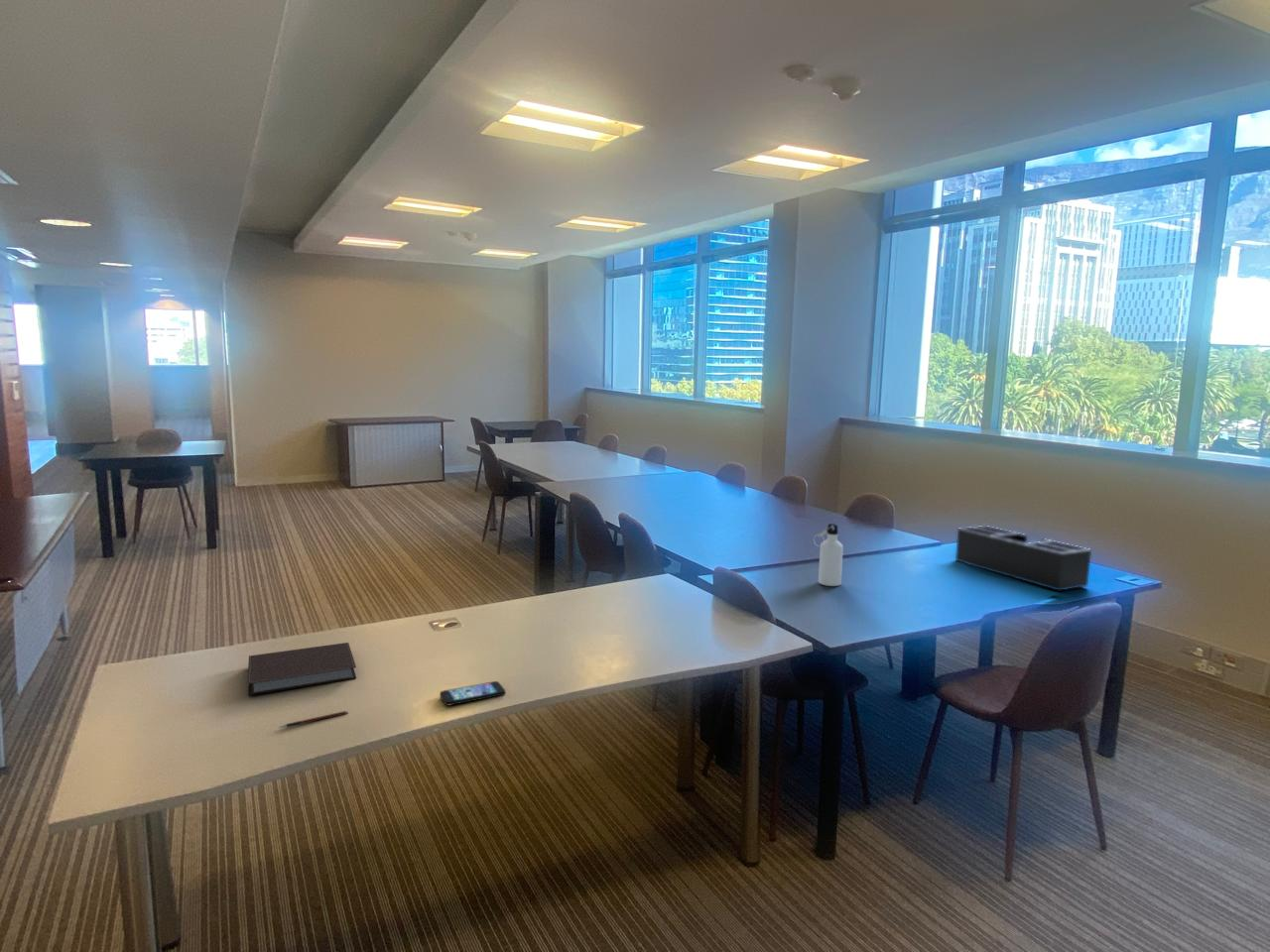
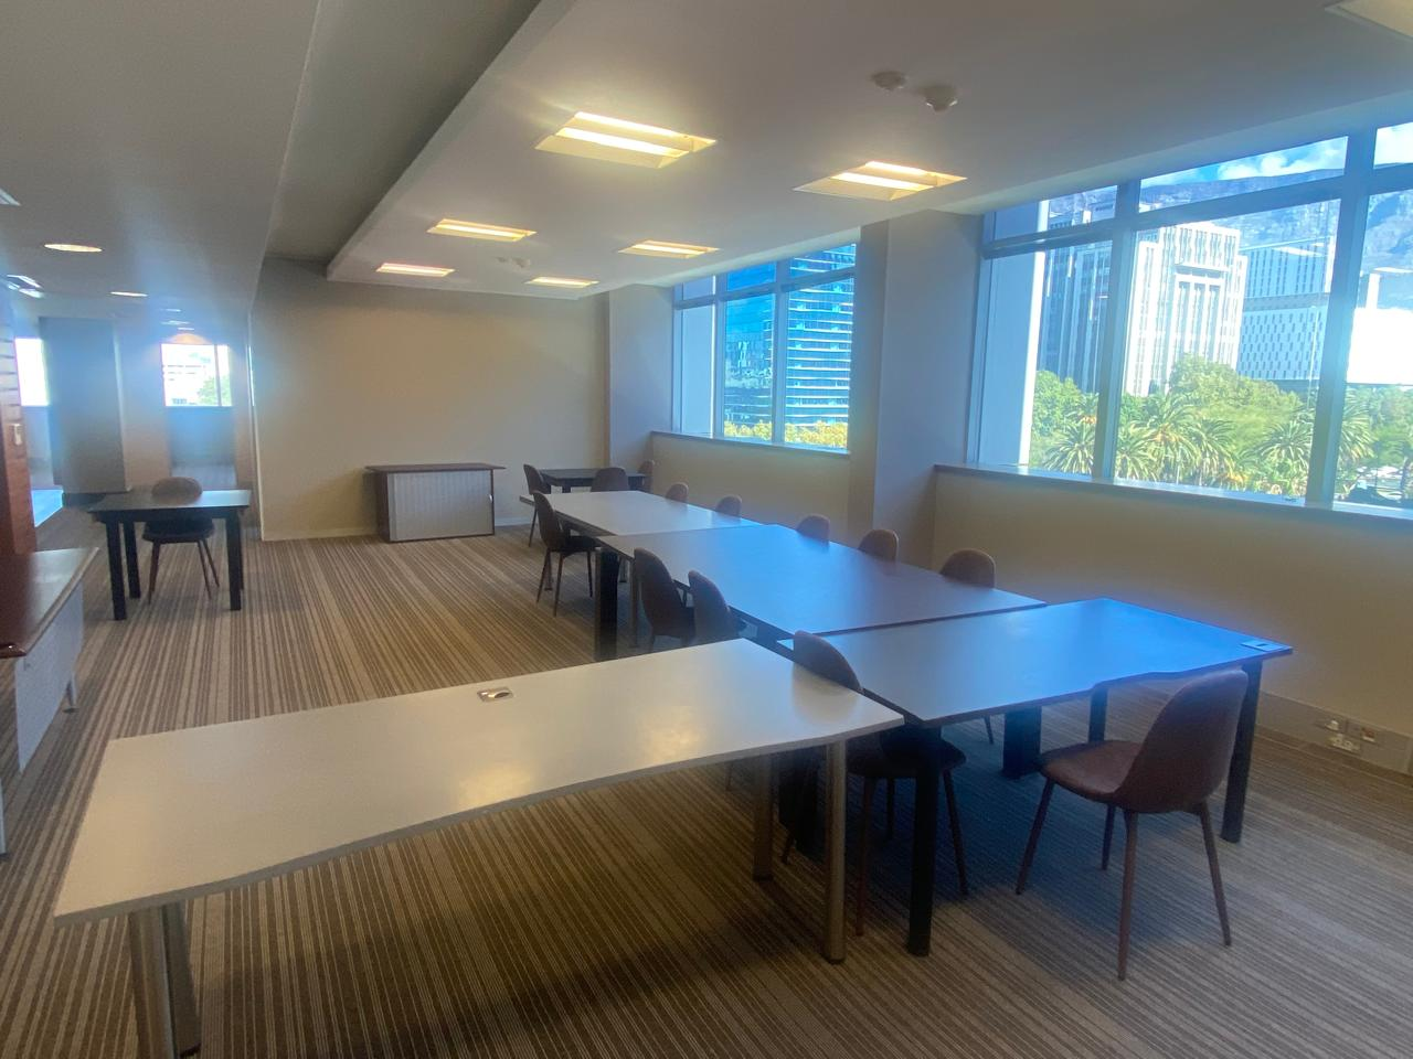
- desk organizer [954,525,1092,592]
- smartphone [439,680,506,706]
- notebook [246,642,357,696]
- water bottle [813,523,844,587]
- pen [277,710,349,729]
